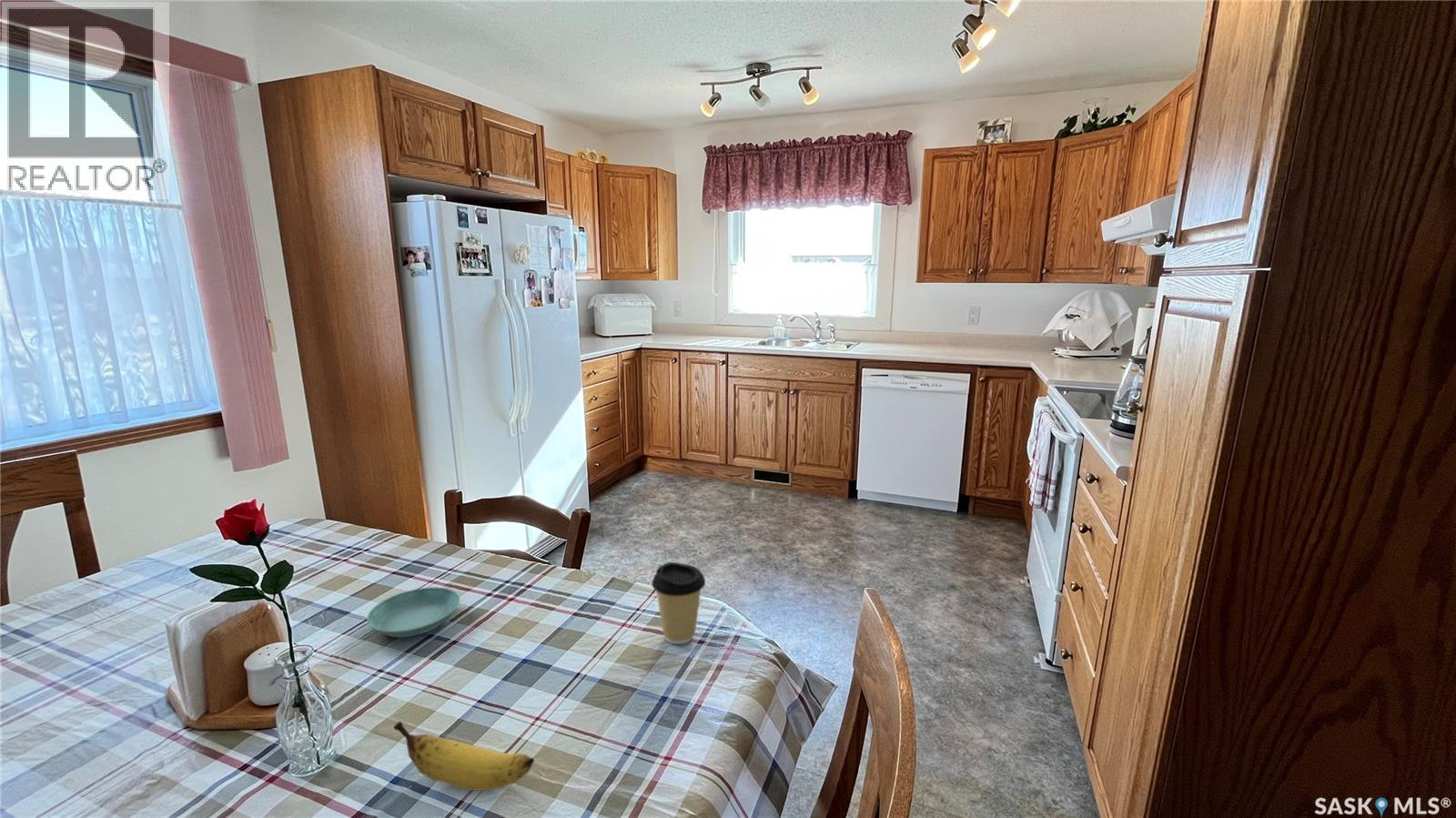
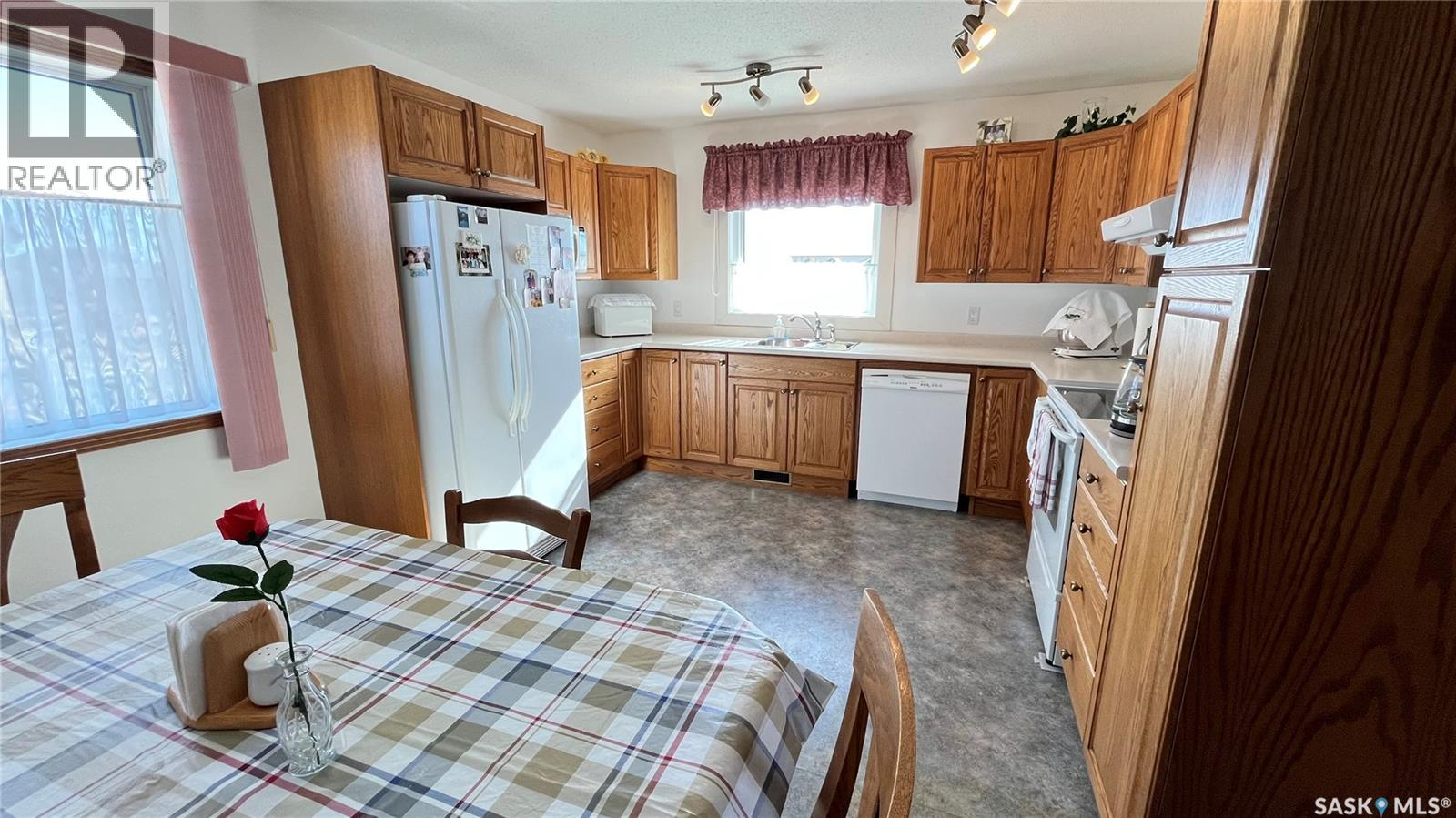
- coffee cup [651,561,706,645]
- banana [392,721,535,792]
- saucer [366,586,460,638]
